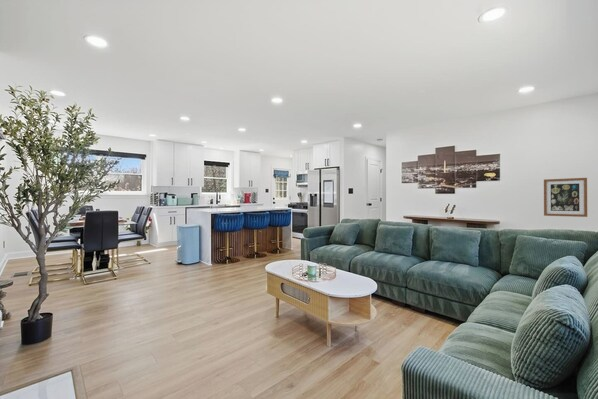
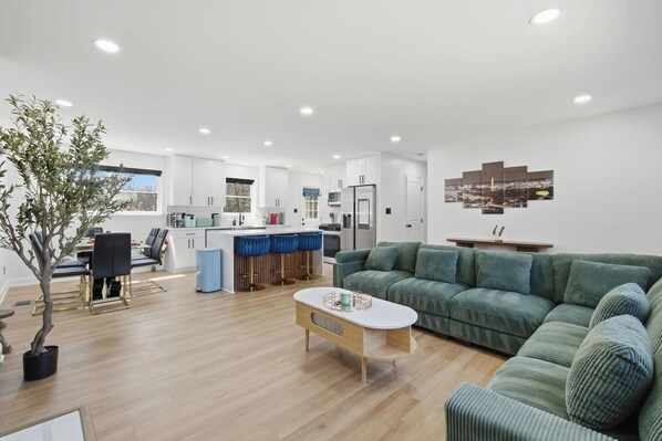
- wall art [543,177,588,218]
